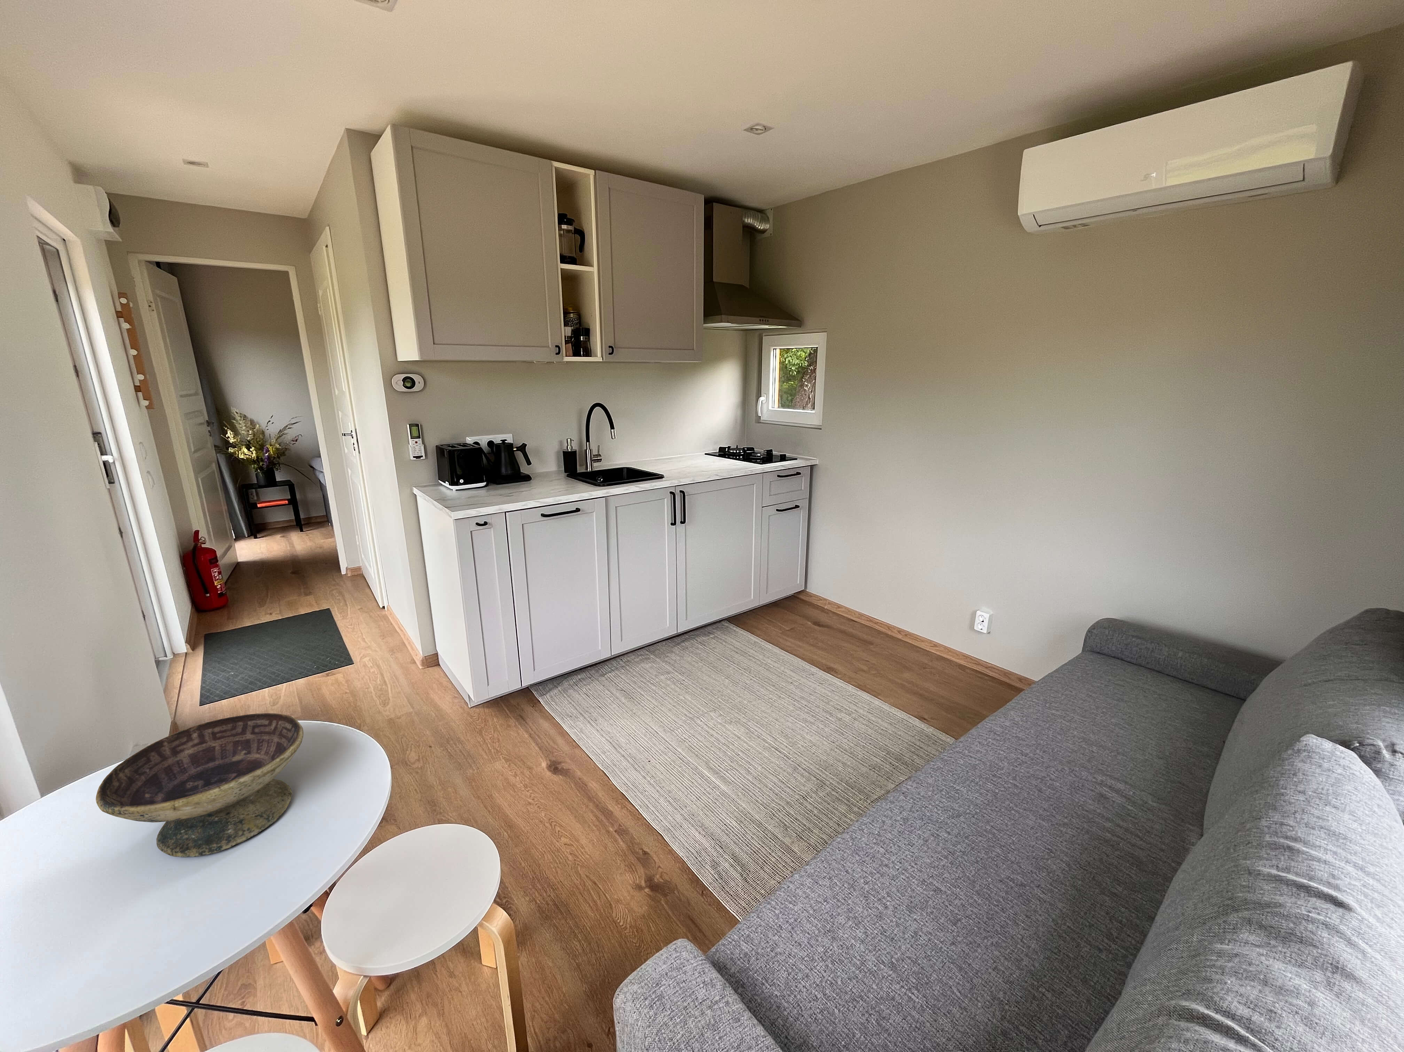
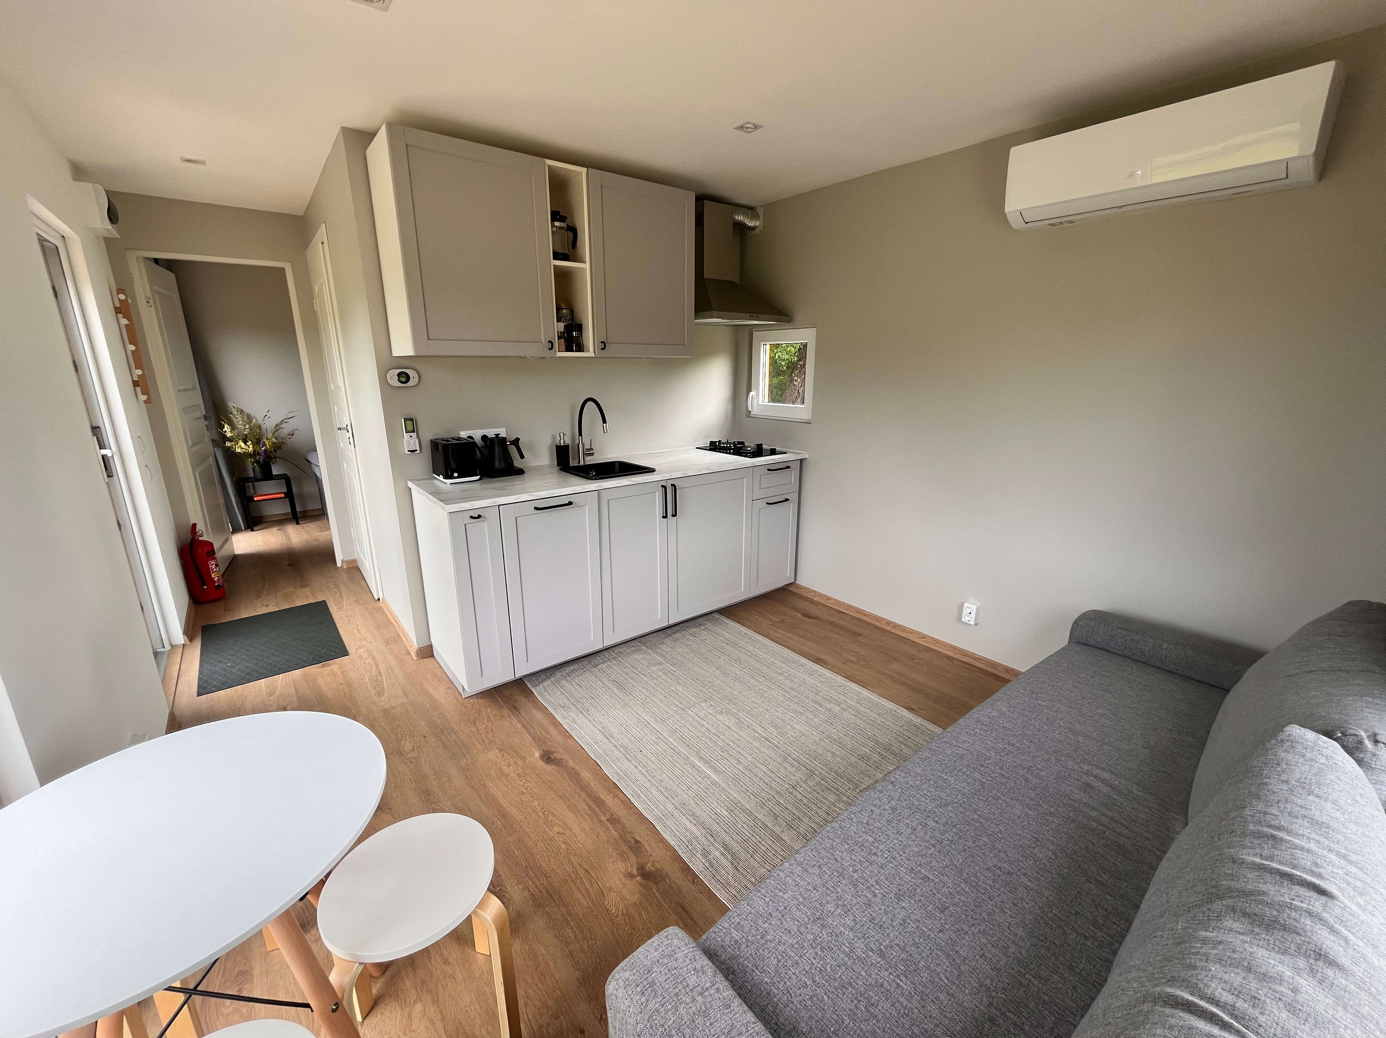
- decorative bowl [95,713,304,858]
